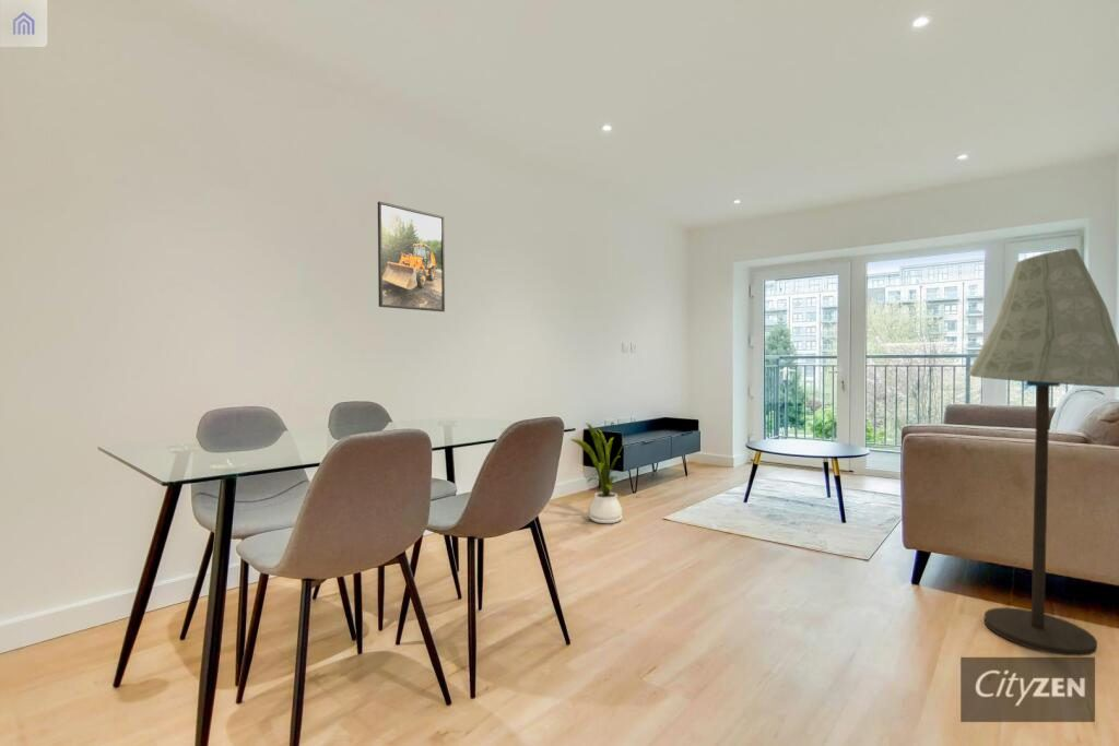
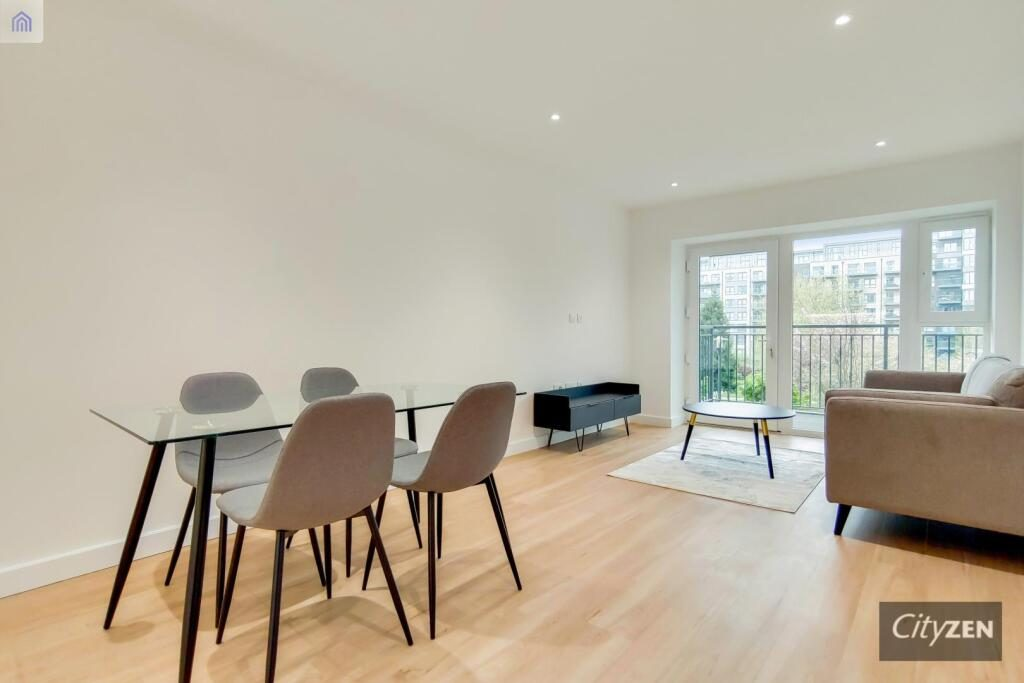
- floor lamp [967,248,1119,658]
- house plant [568,422,631,524]
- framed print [377,200,446,312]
